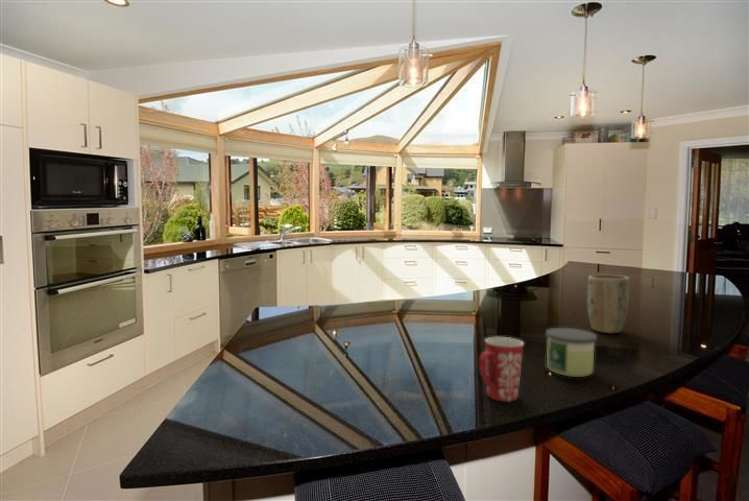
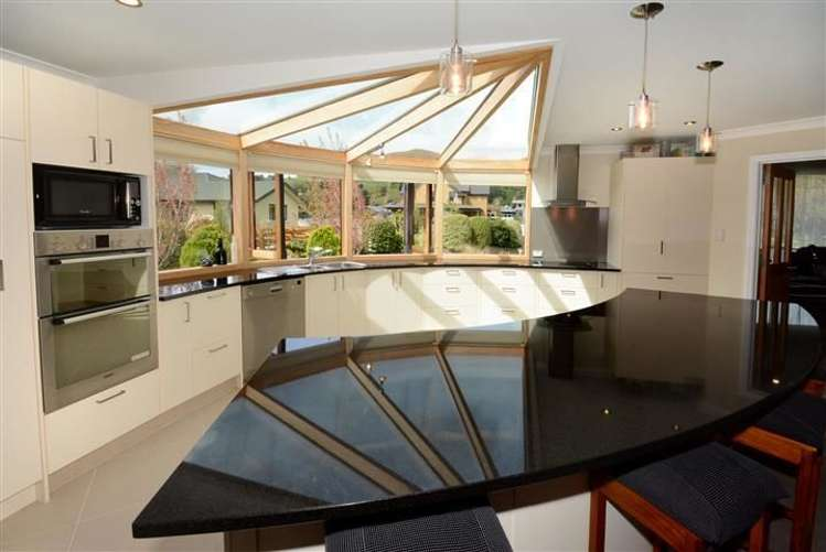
- plant pot [587,274,630,334]
- mug [478,336,525,402]
- candle [545,327,598,378]
